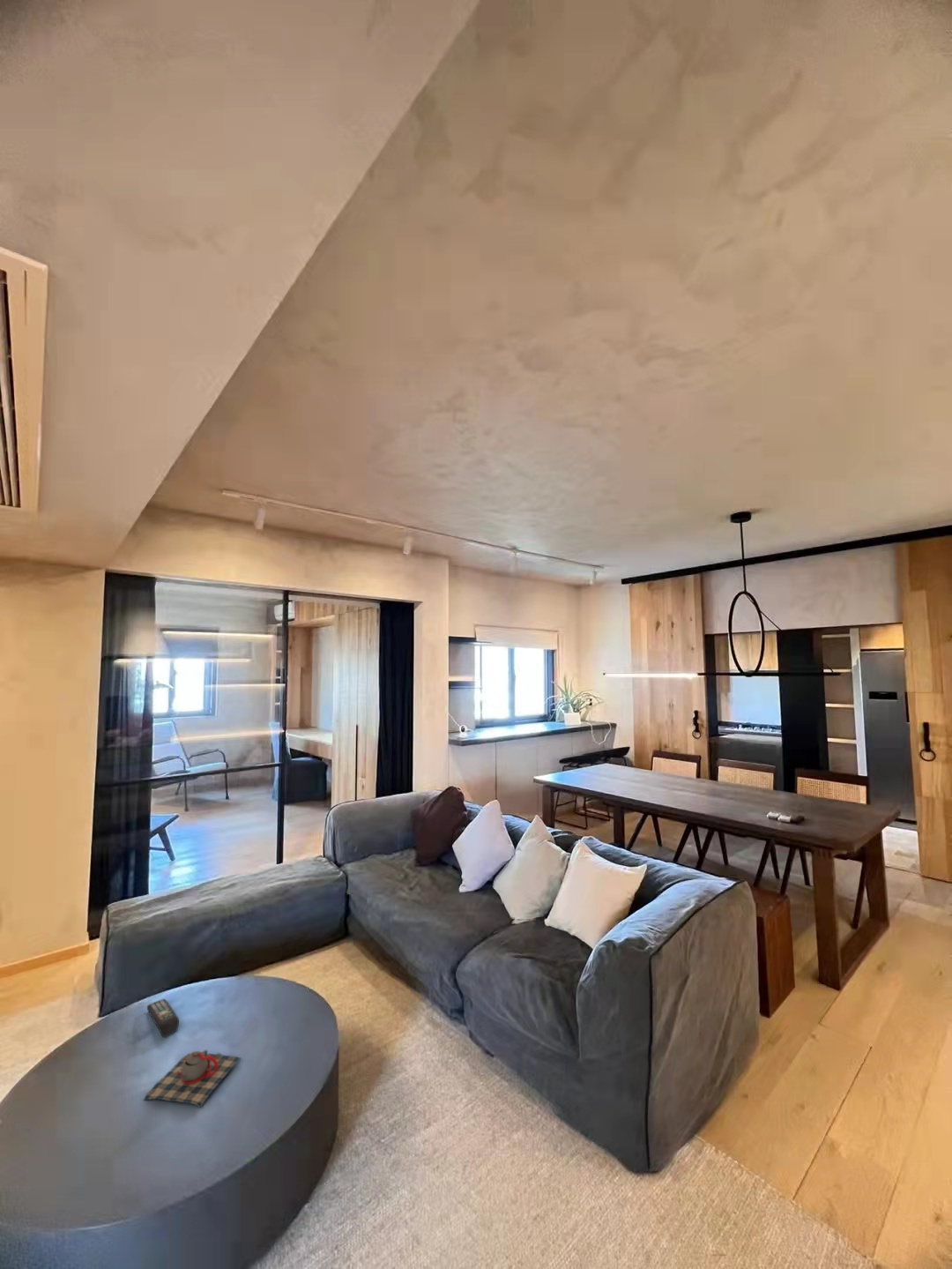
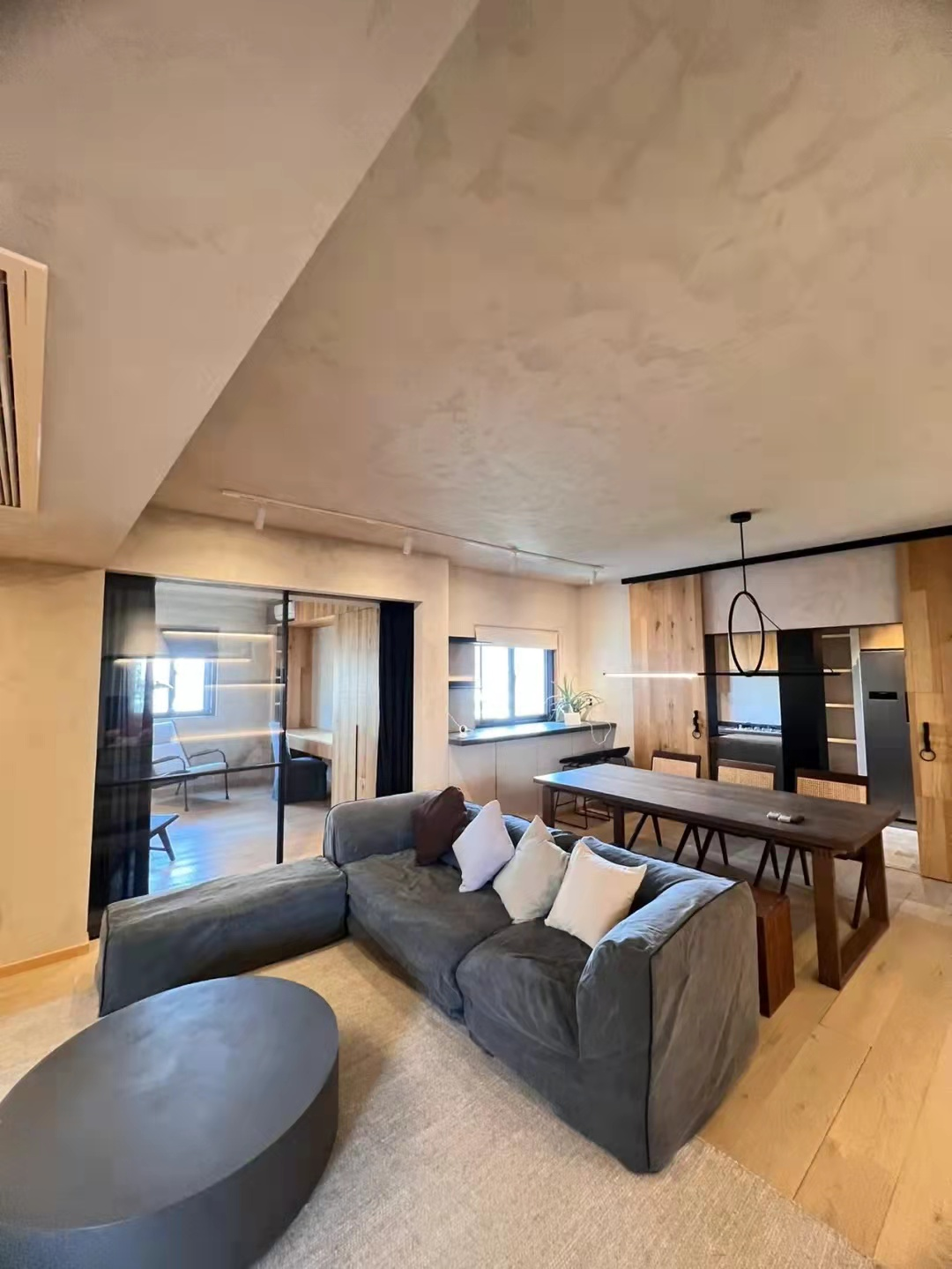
- remote control [146,998,180,1038]
- teapot [143,1049,242,1108]
